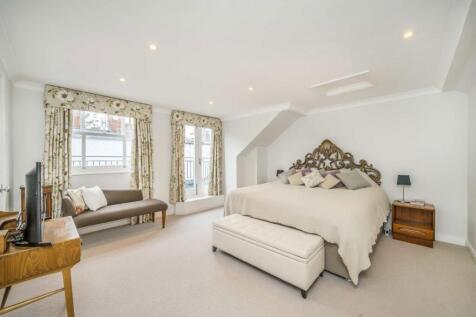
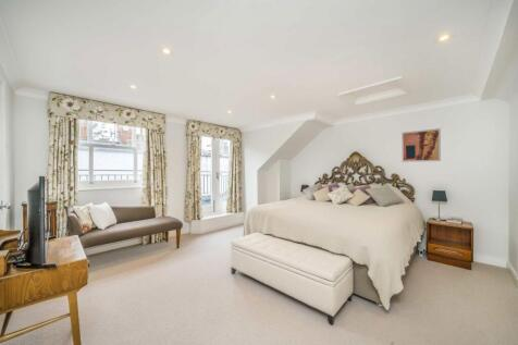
+ wall art [400,127,442,163]
